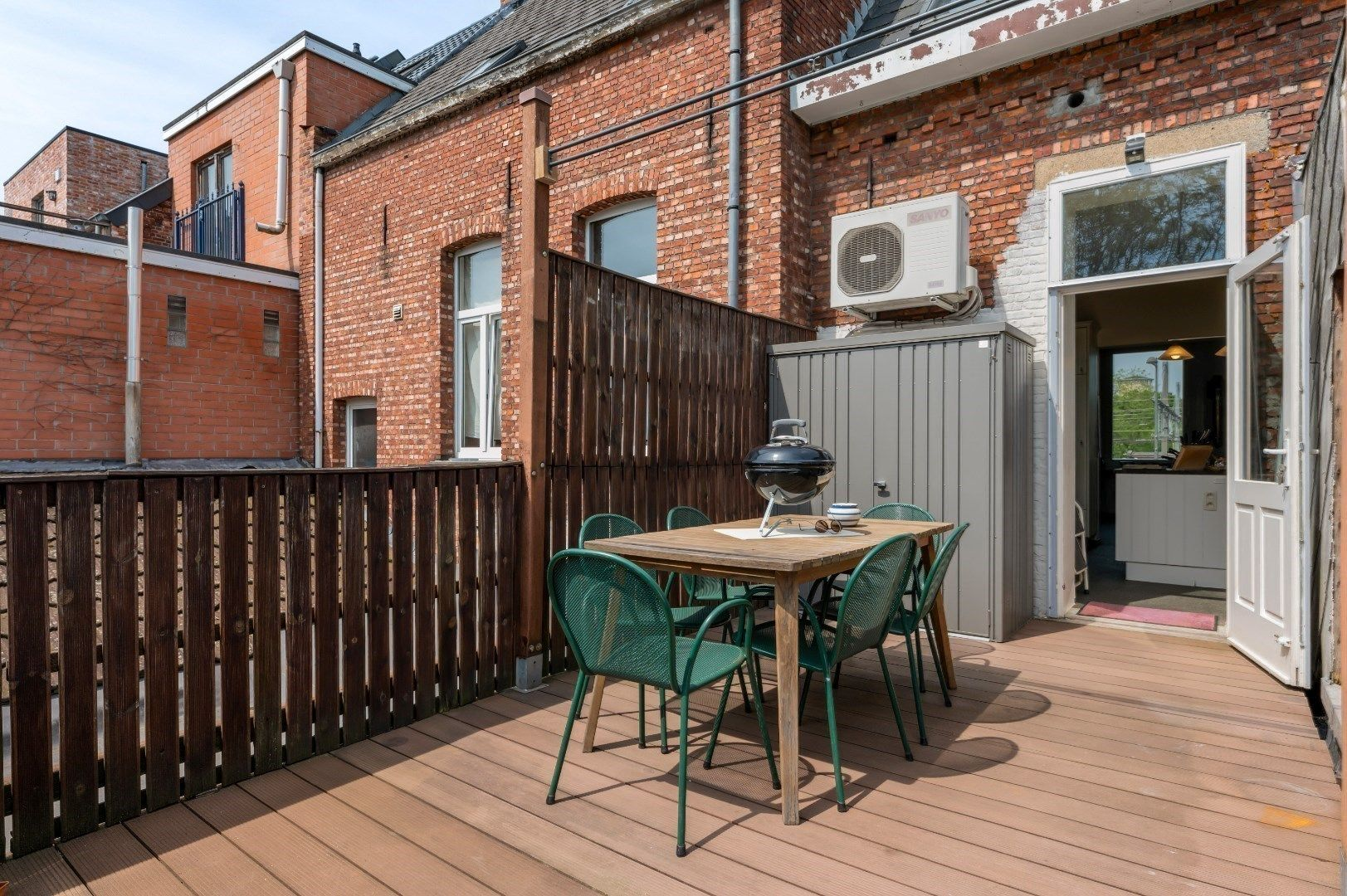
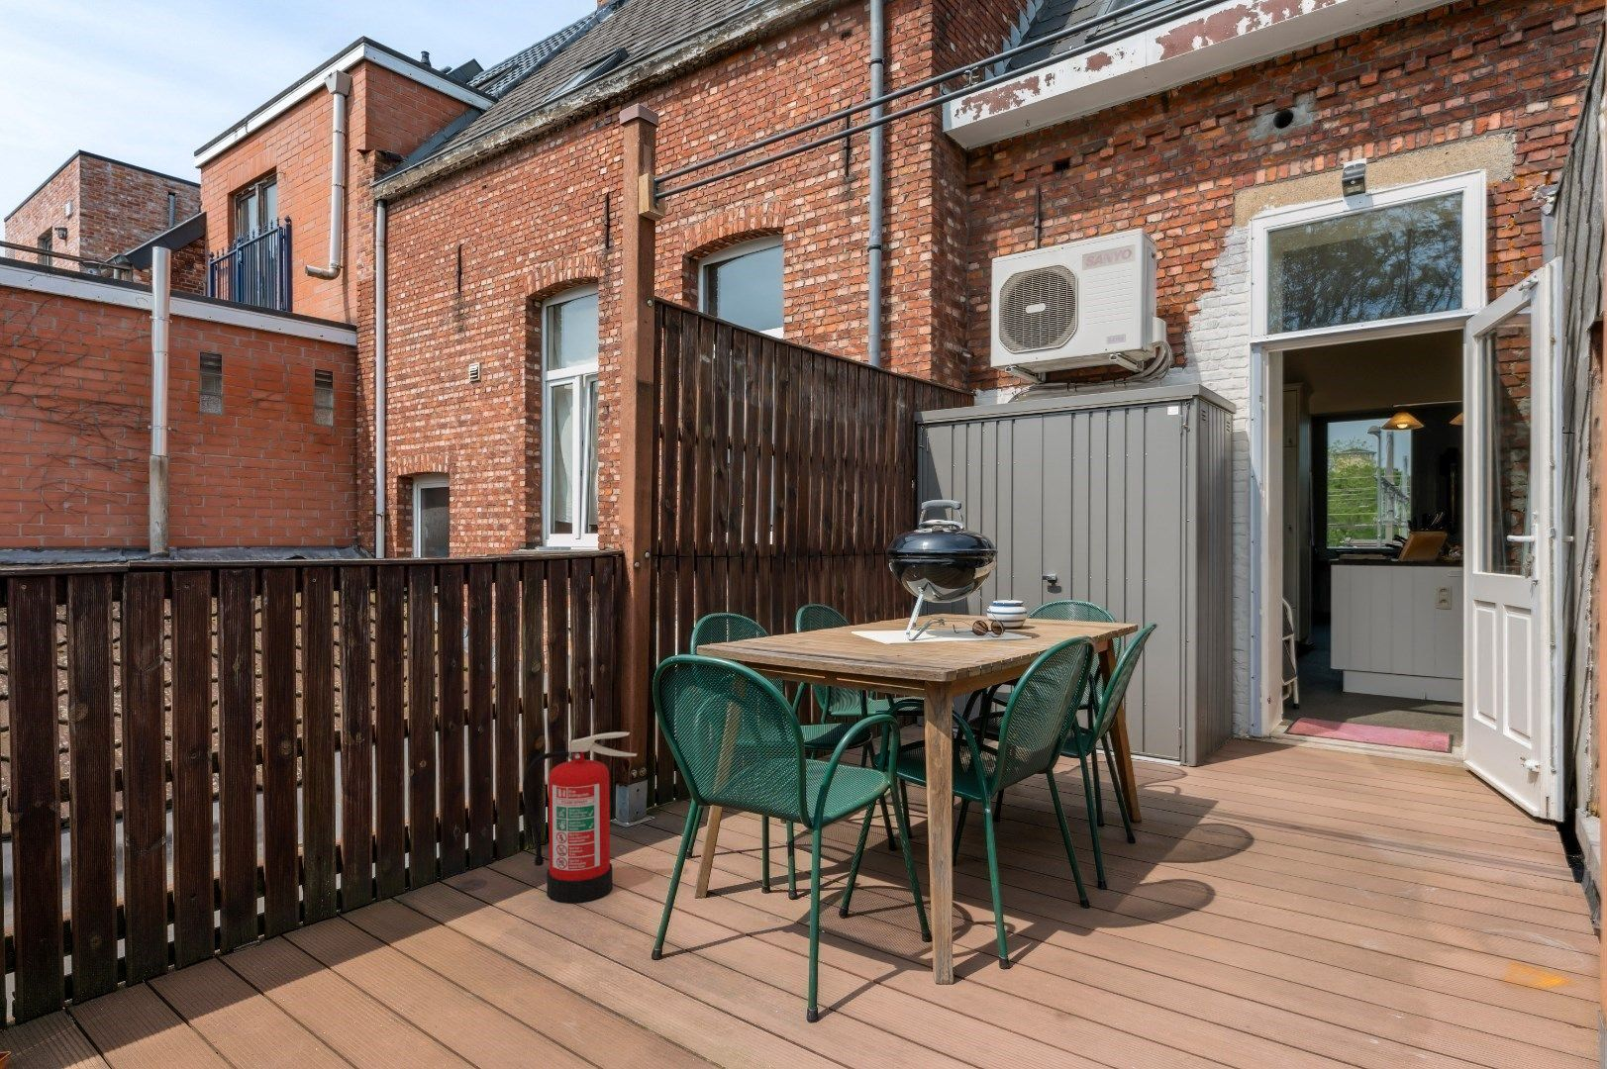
+ fire extinguisher [521,731,638,903]
